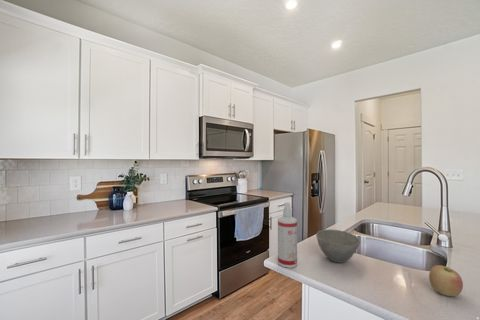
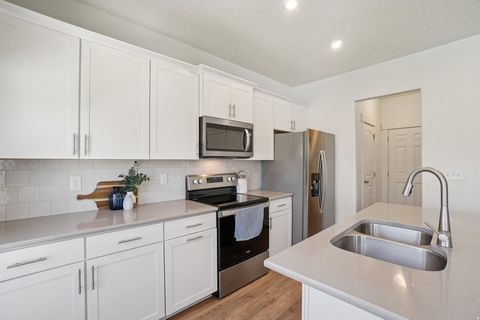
- spray bottle [277,201,298,269]
- apple [428,264,464,297]
- bowl [315,228,361,264]
